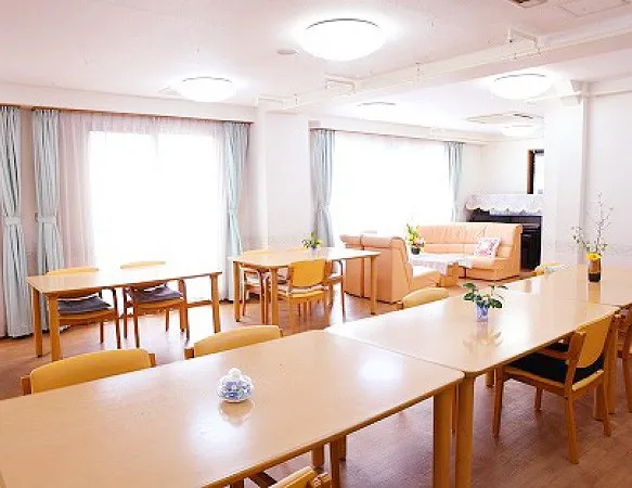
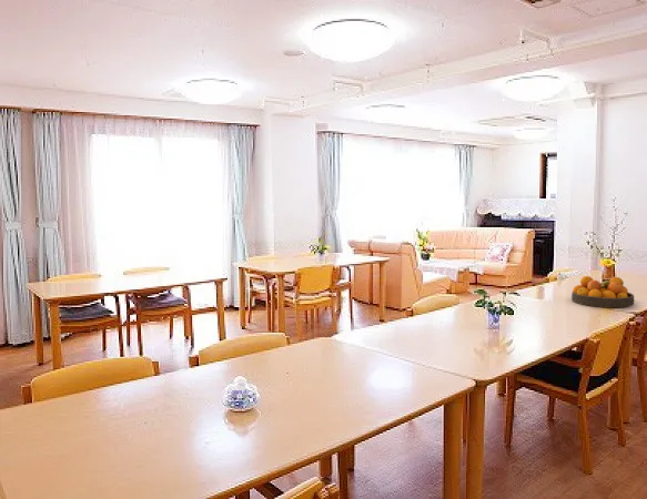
+ fruit bowl [570,275,636,308]
